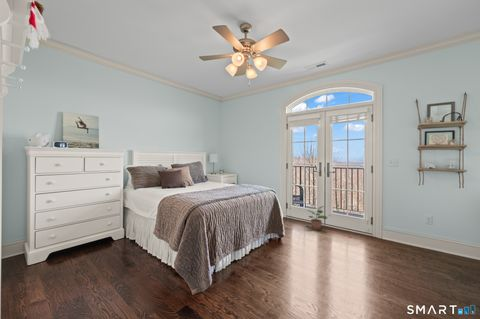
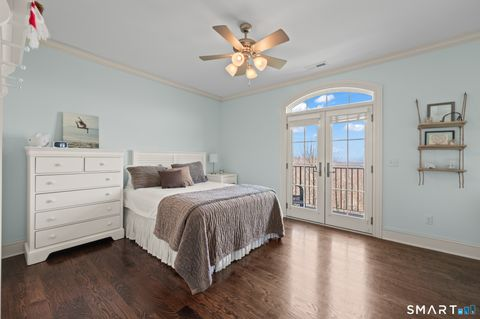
- potted plant [307,204,328,231]
